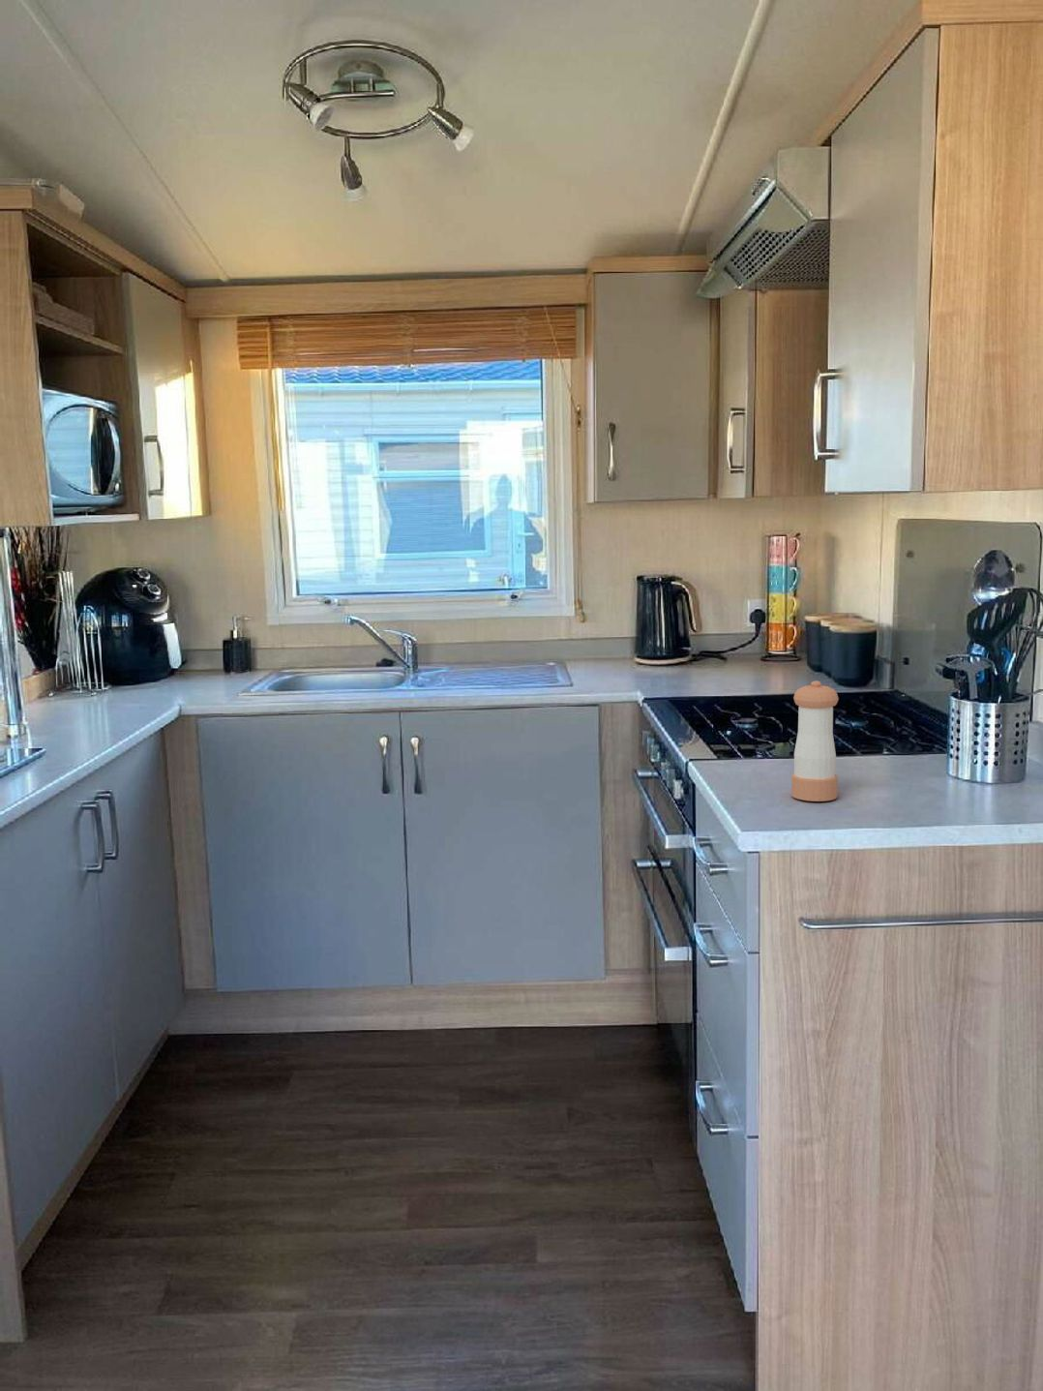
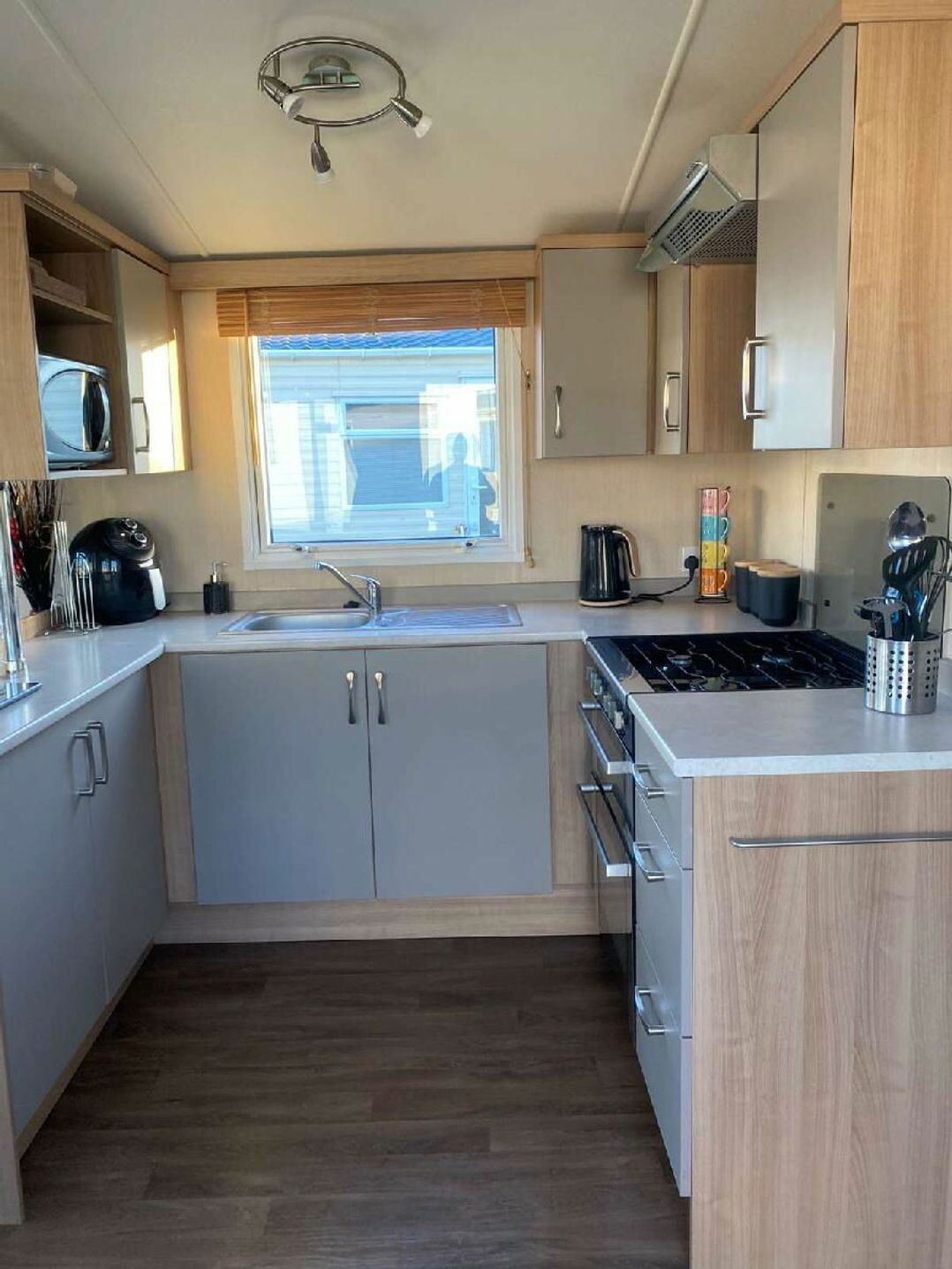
- pepper shaker [791,680,839,802]
